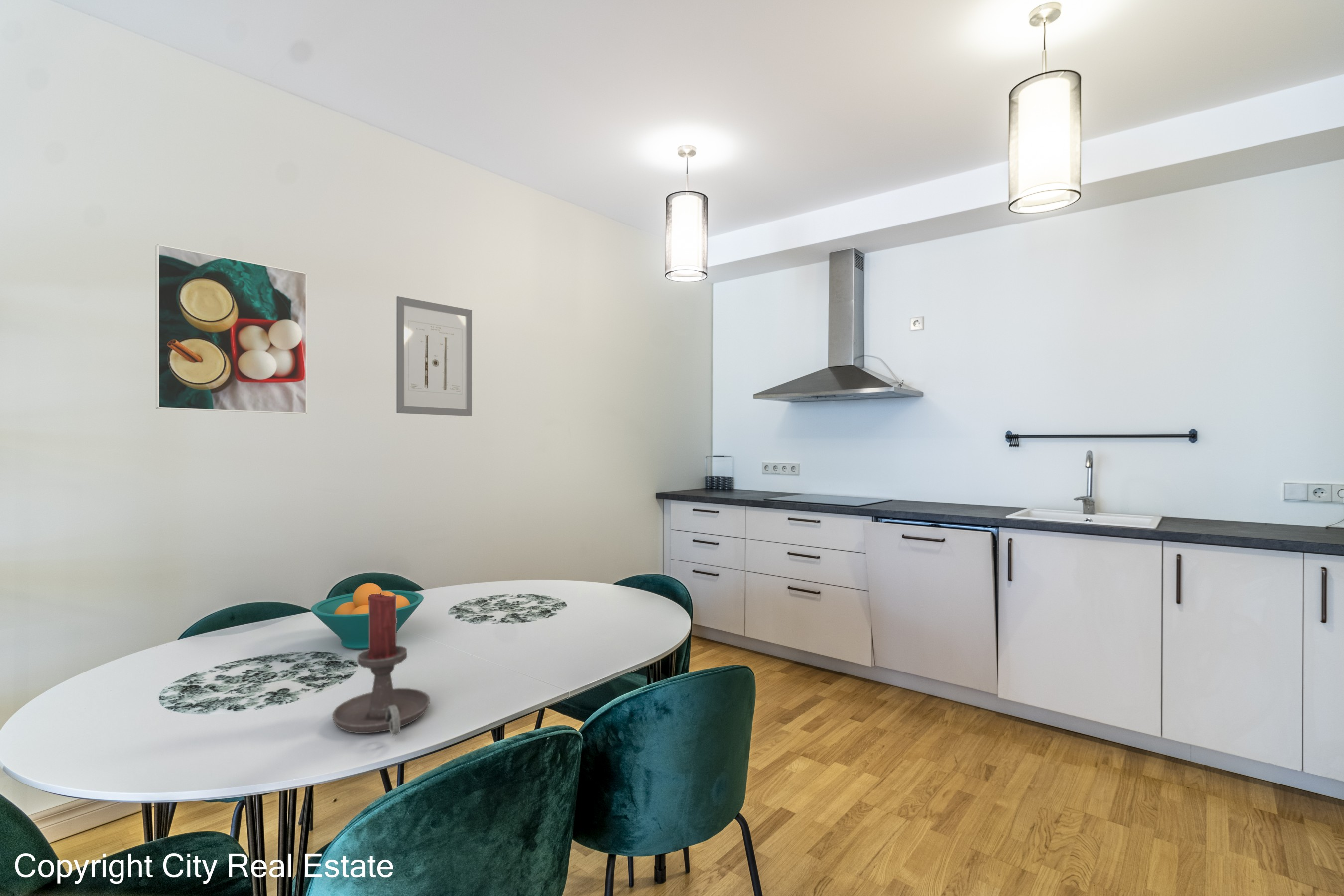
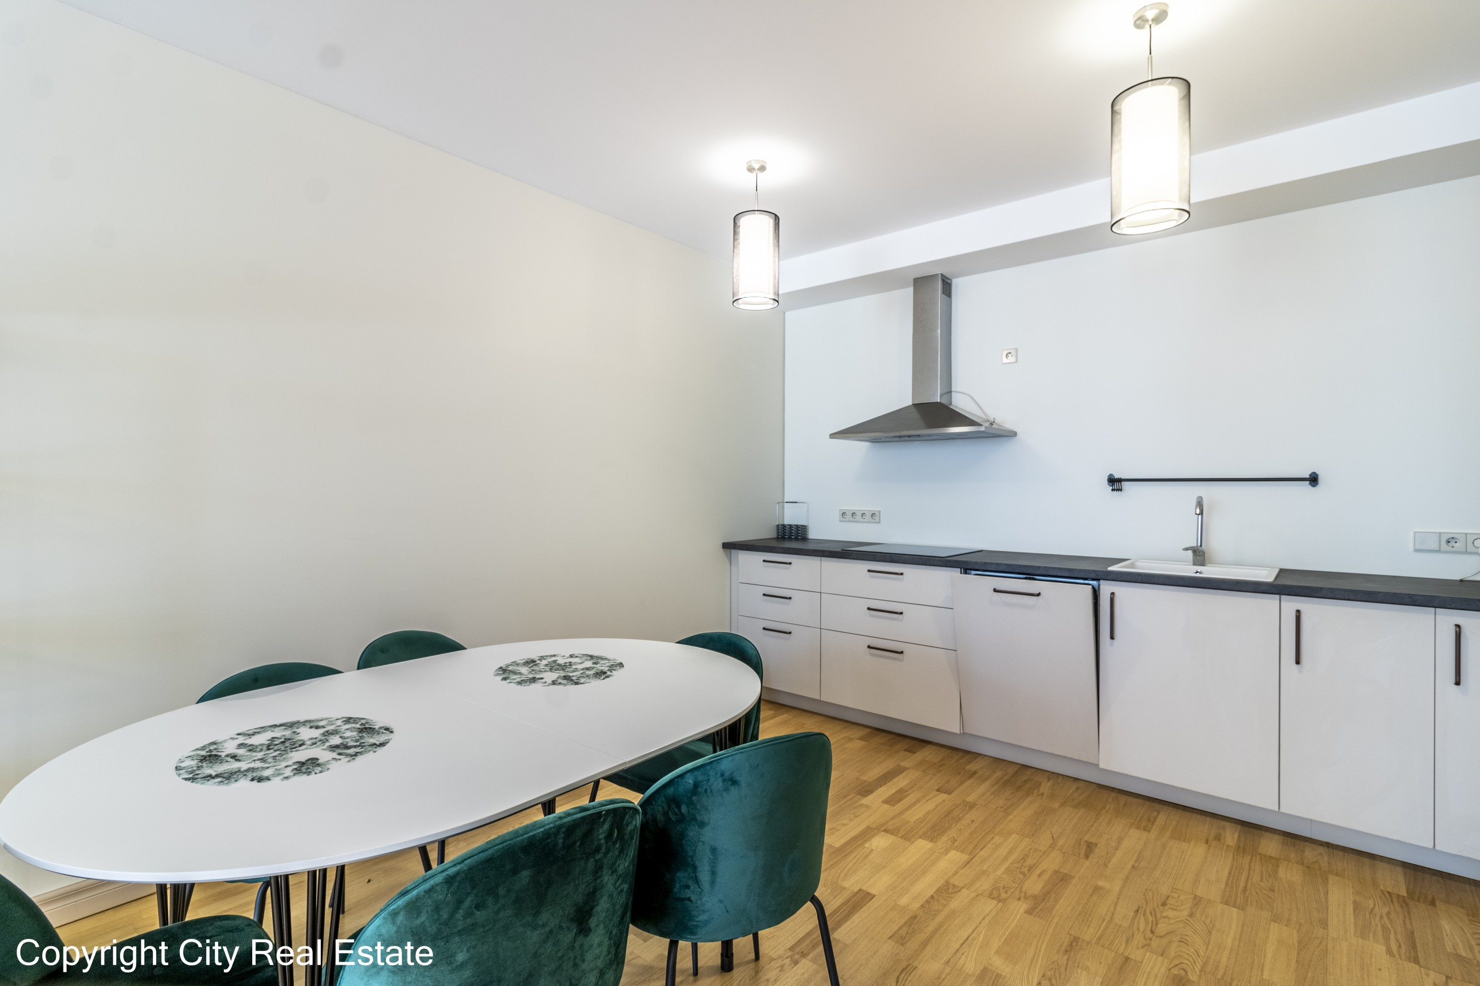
- candle holder [332,593,431,736]
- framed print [155,243,307,415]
- fruit bowl [310,582,424,650]
- wall art [396,296,473,417]
